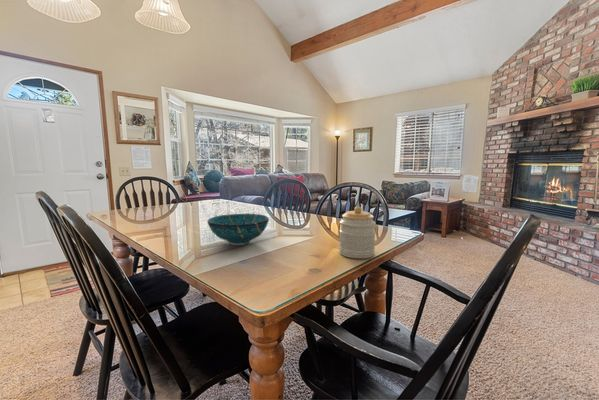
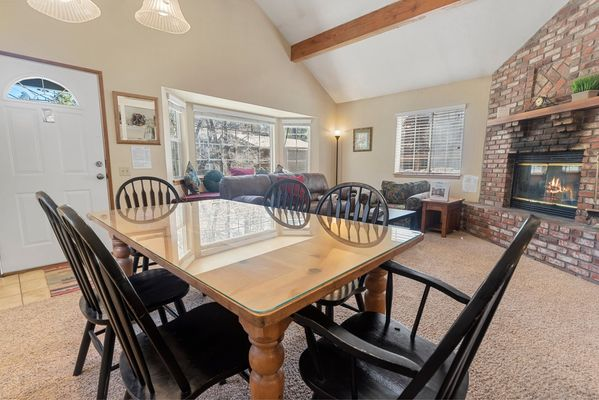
- decorative bowl [207,213,270,246]
- jar [338,205,377,259]
